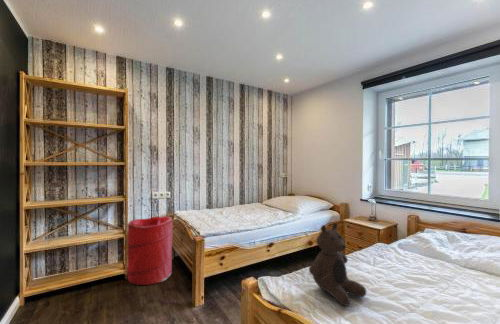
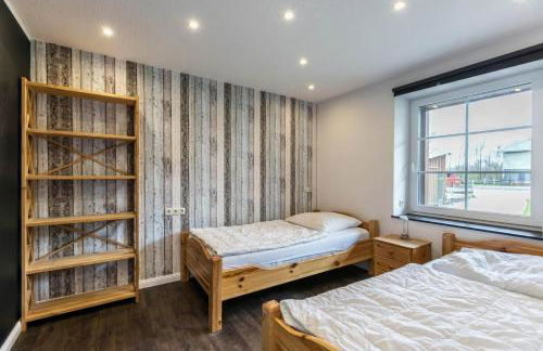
- laundry hamper [126,215,174,286]
- teddy bear [308,221,367,307]
